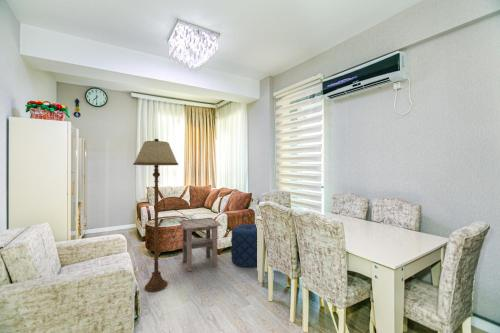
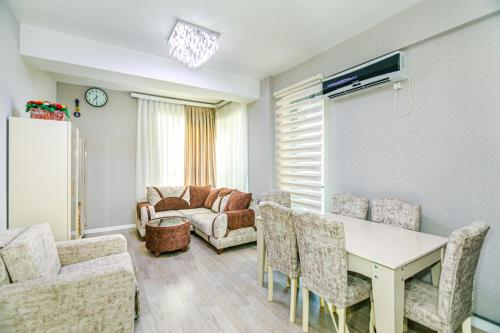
- pouf [230,223,258,268]
- floor lamp [132,138,179,293]
- side table [178,217,223,272]
